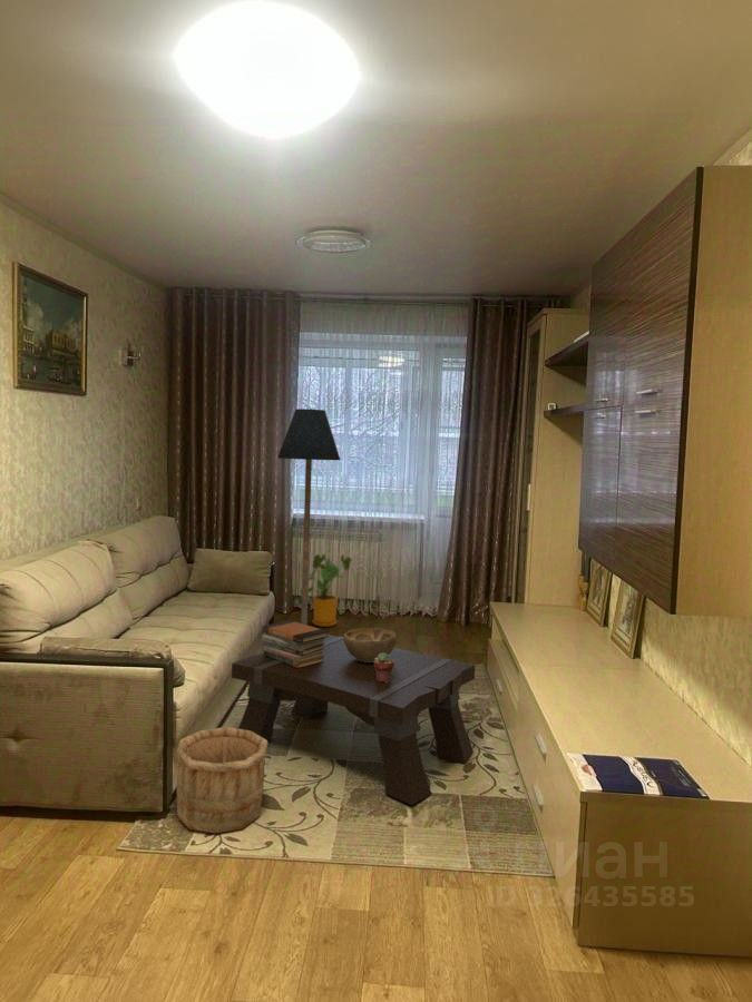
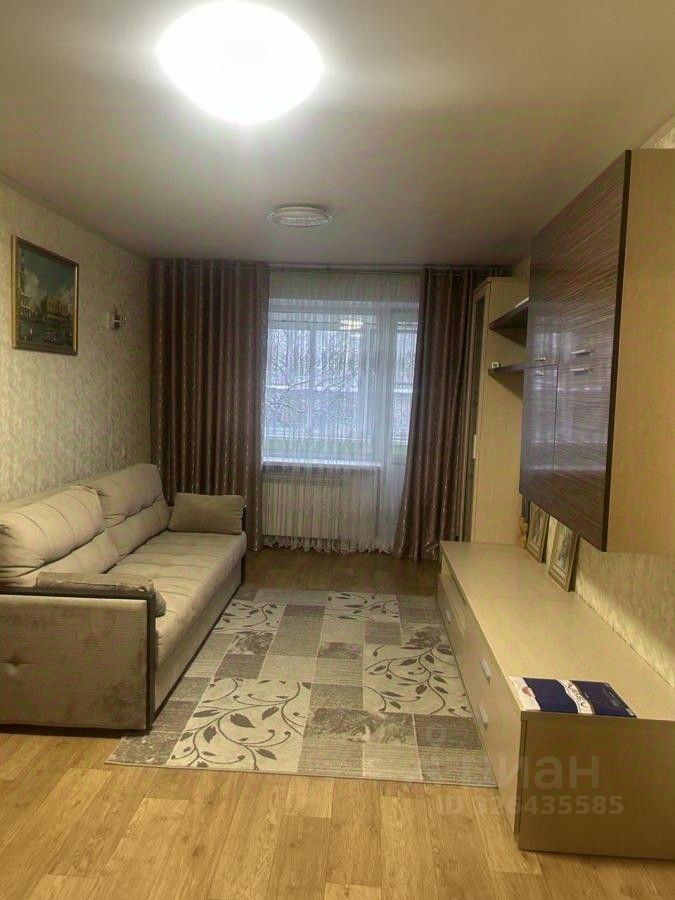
- decorative bowl [343,627,398,662]
- coffee table [231,633,476,806]
- house plant [296,553,352,628]
- floor lamp [276,407,341,626]
- wooden bucket [175,726,270,834]
- potted succulent [374,652,394,682]
- book stack [261,619,330,668]
